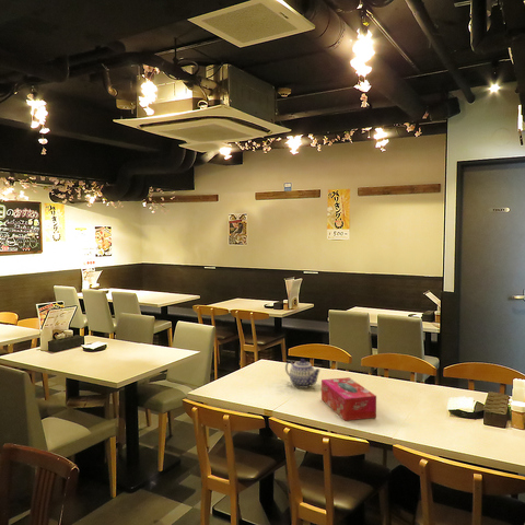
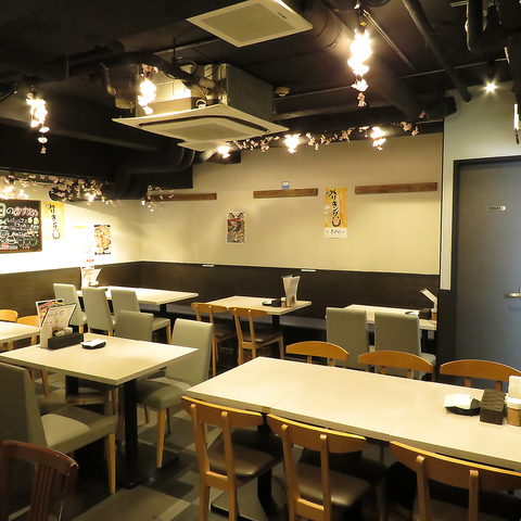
- tissue box [320,376,377,422]
- teapot [284,358,322,389]
